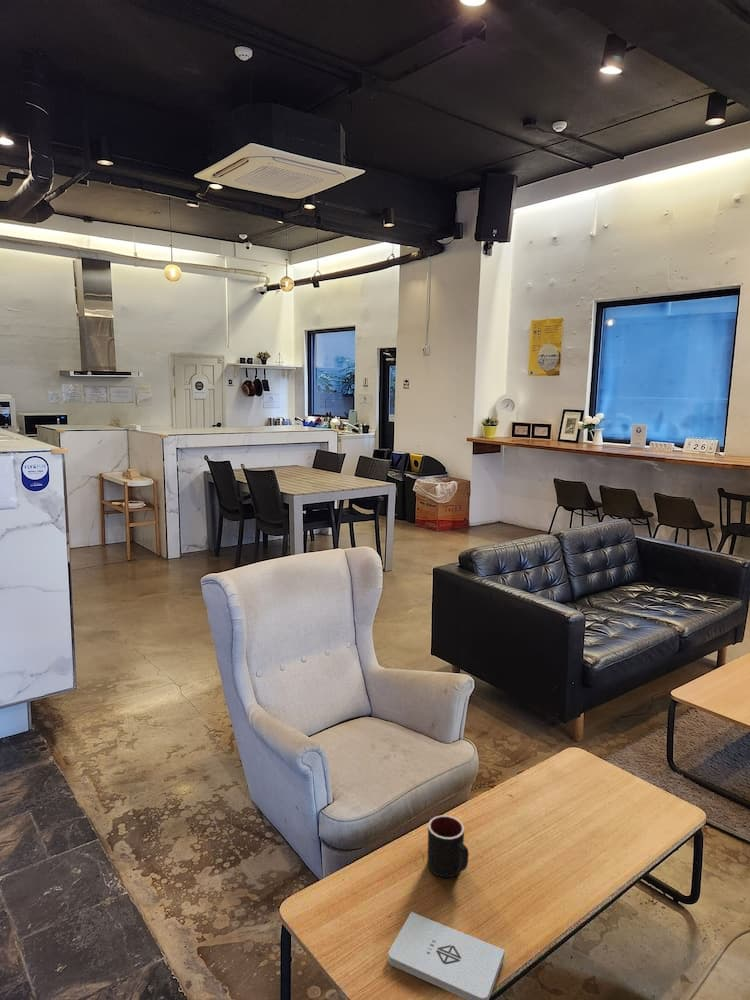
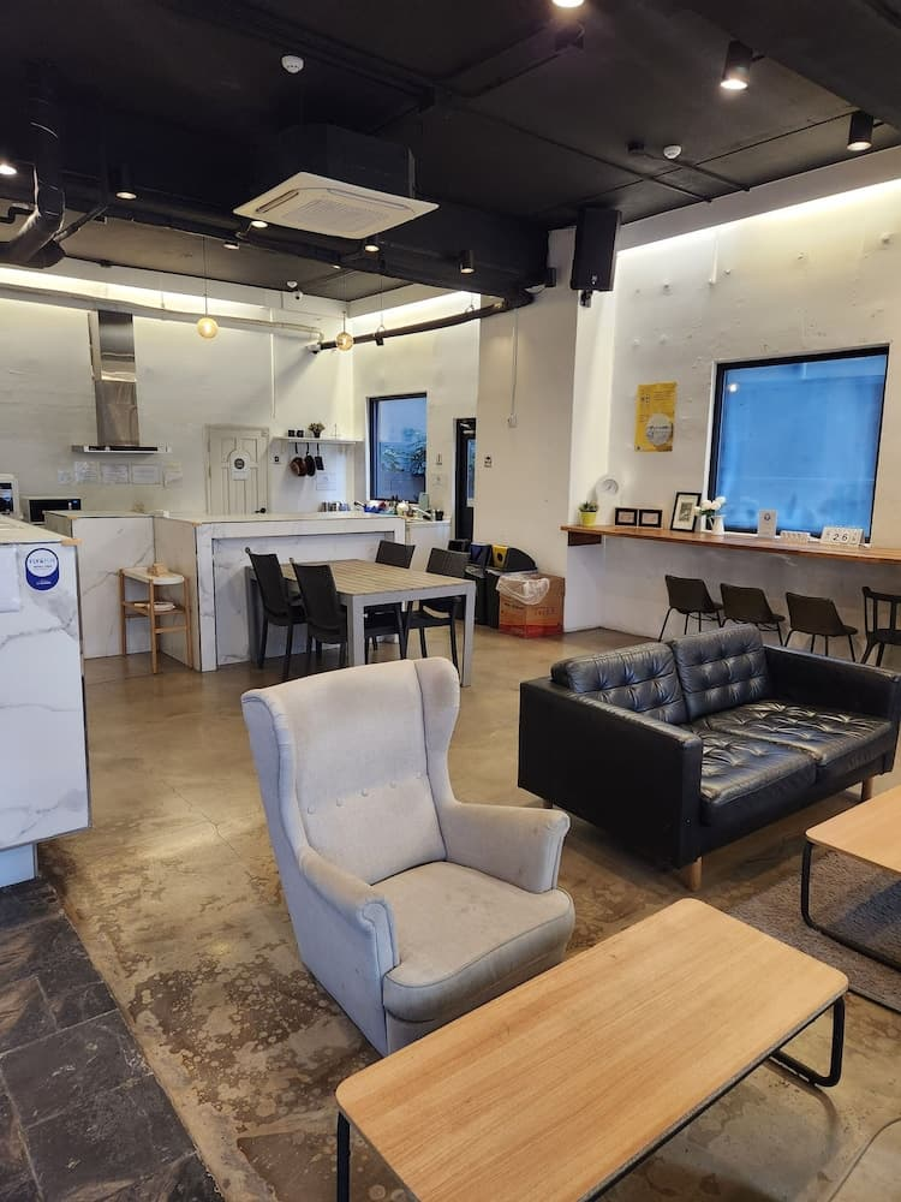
- mug [427,814,470,878]
- notepad [387,911,506,1000]
